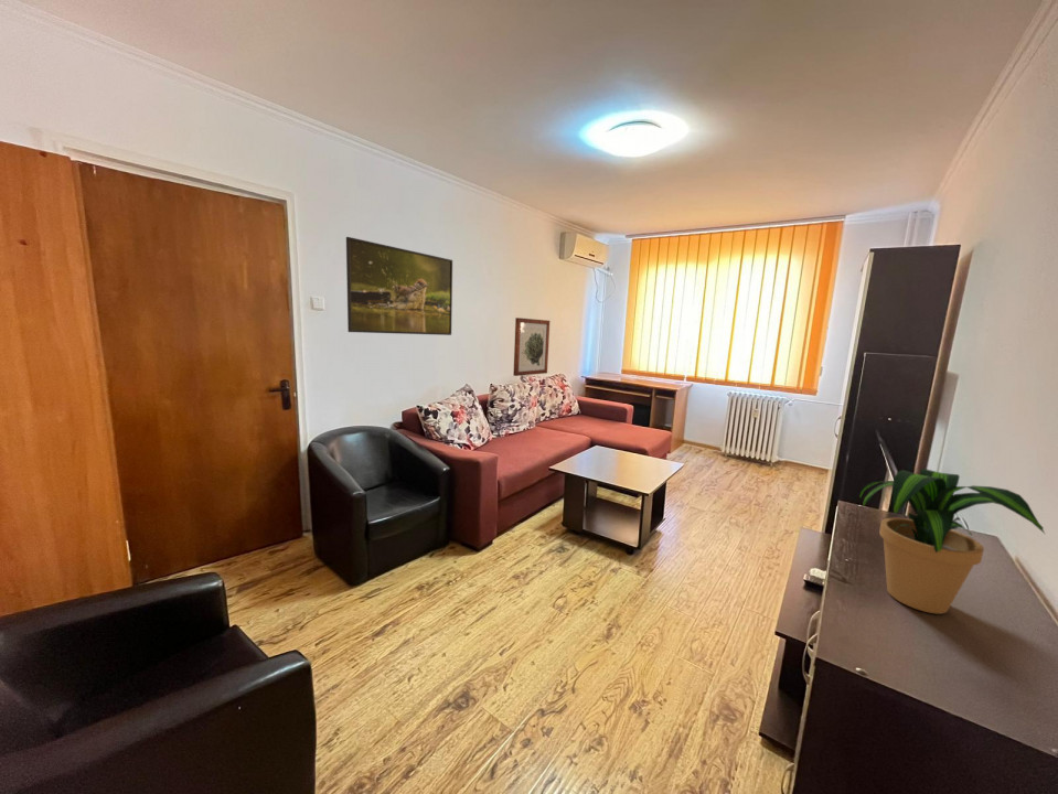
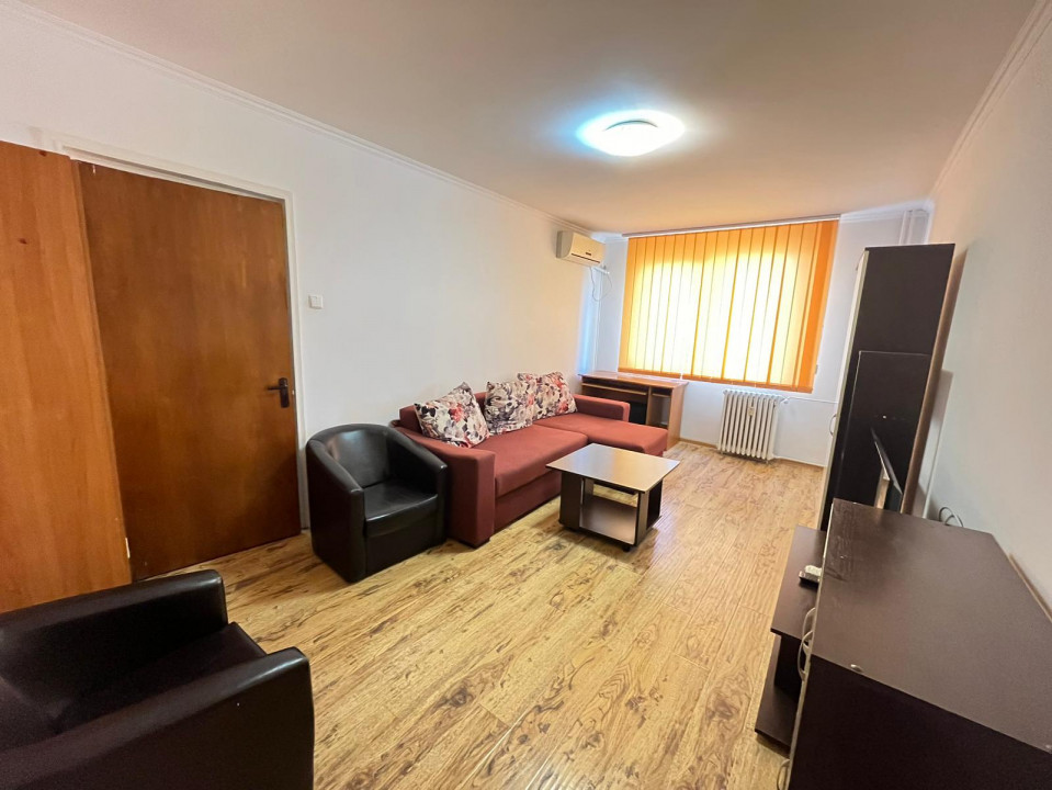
- potted plant [858,468,1047,615]
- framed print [345,236,453,336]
- wall art [512,316,551,377]
